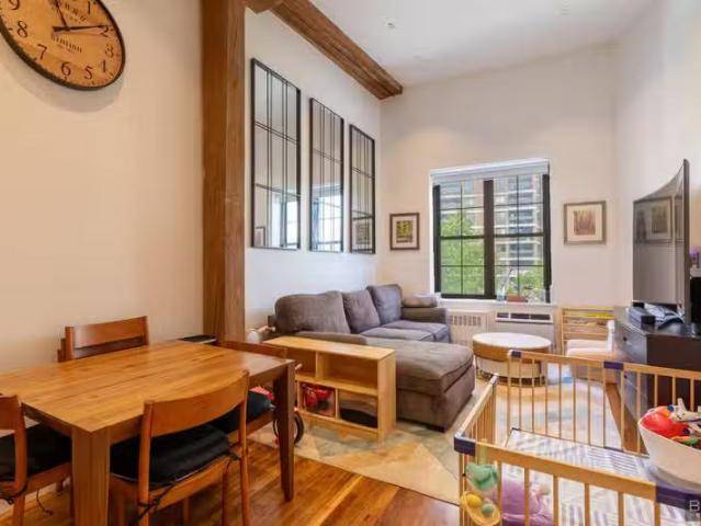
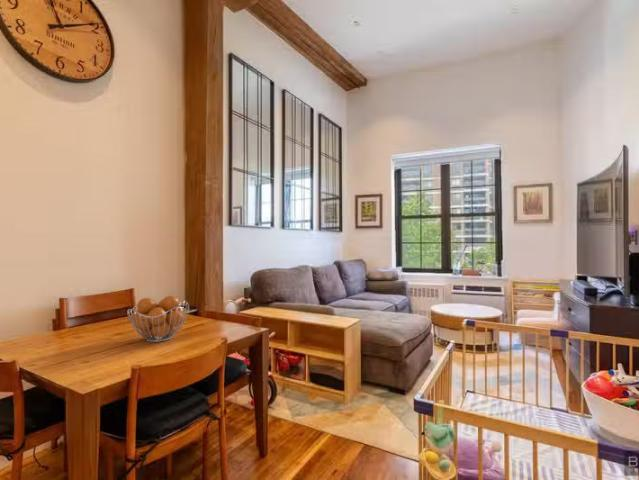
+ fruit basket [126,295,190,343]
